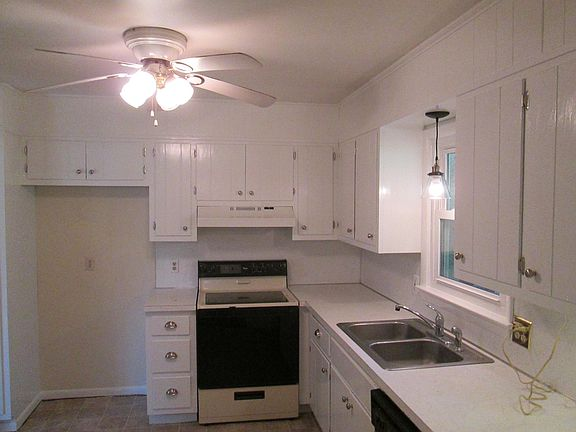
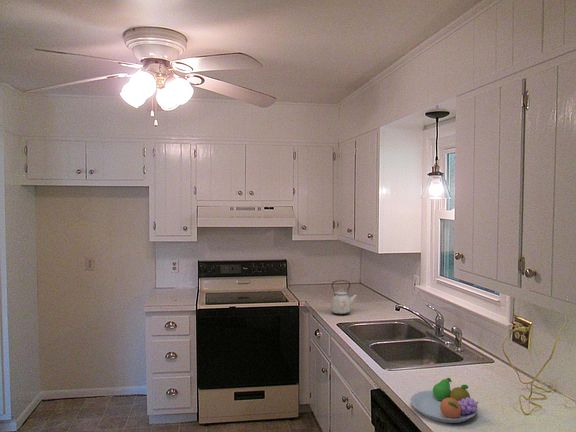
+ kettle [330,279,358,316]
+ fruit bowl [410,377,479,424]
